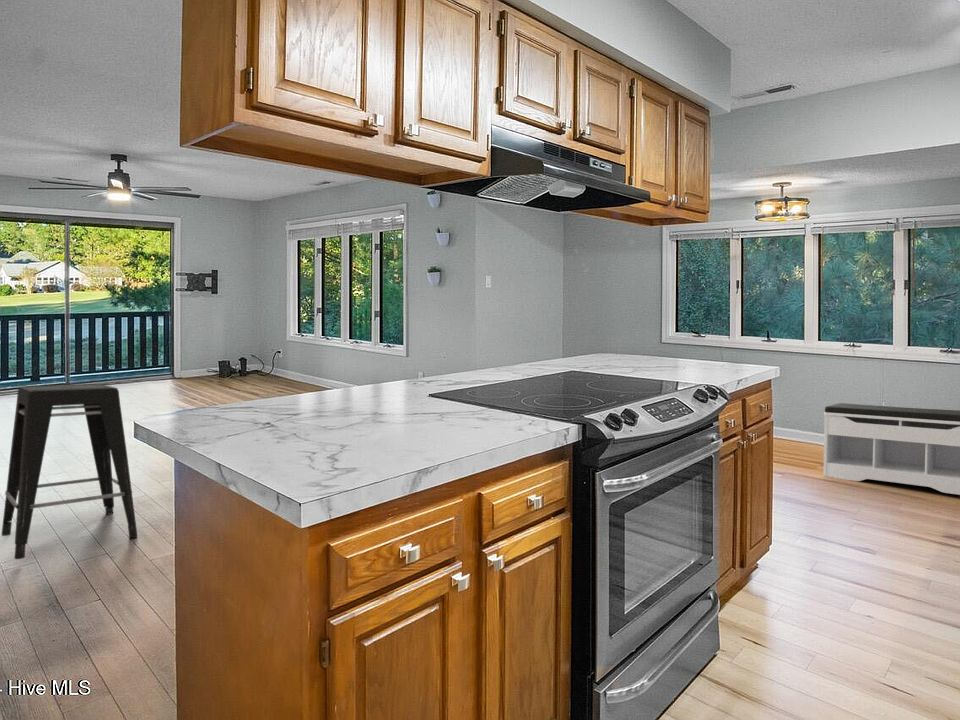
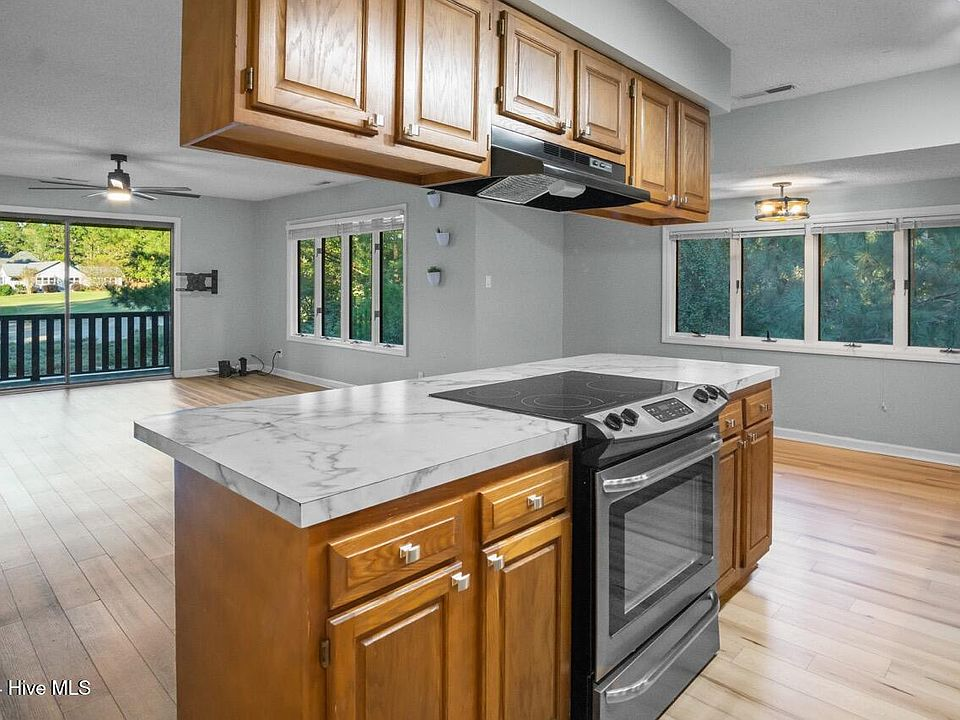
- stool [1,383,138,560]
- bench [822,402,960,496]
